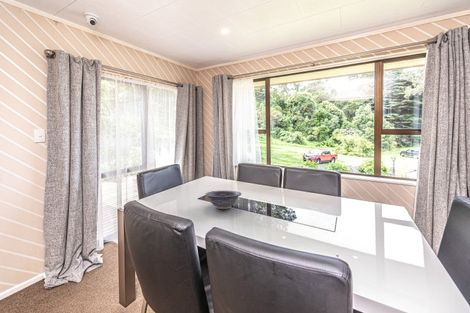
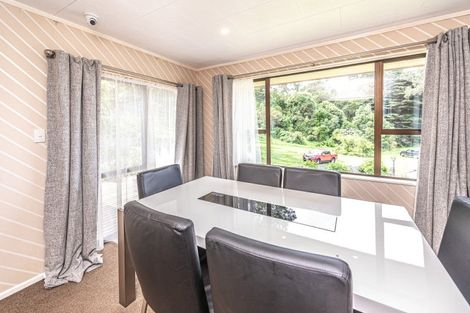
- decorative bowl [204,190,242,210]
